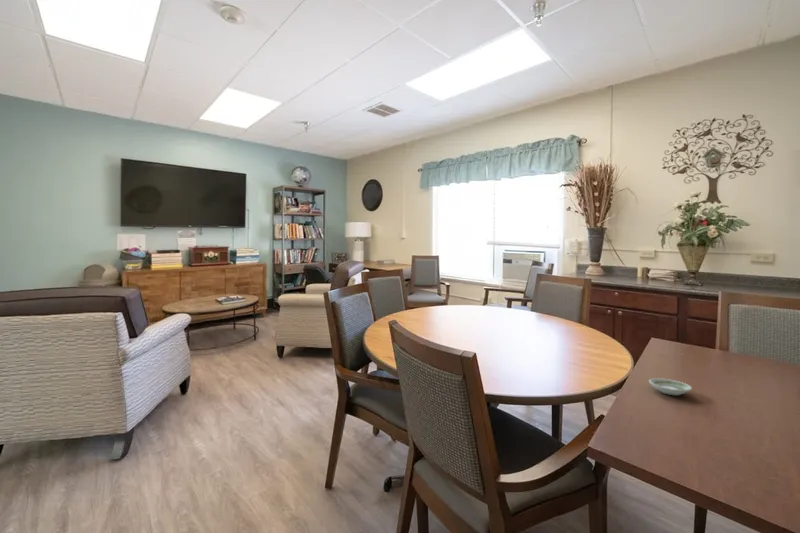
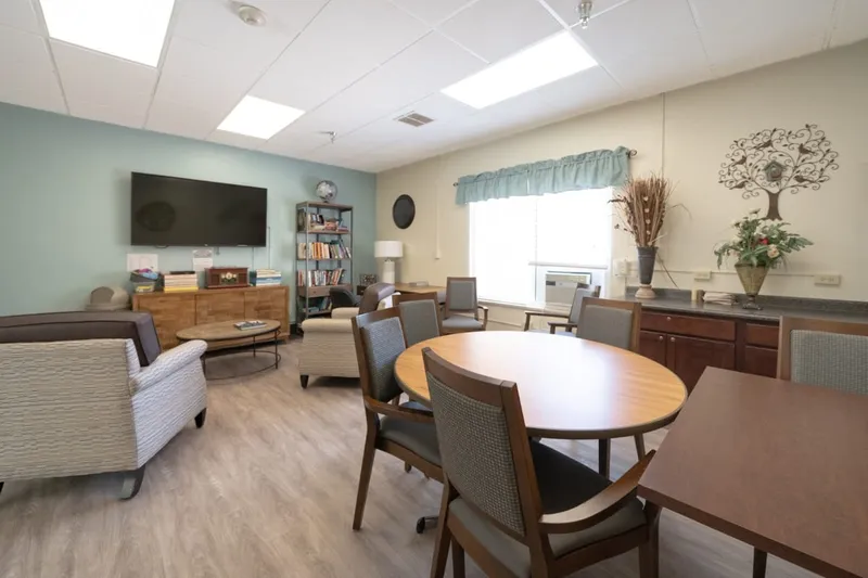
- saucer [648,377,693,396]
